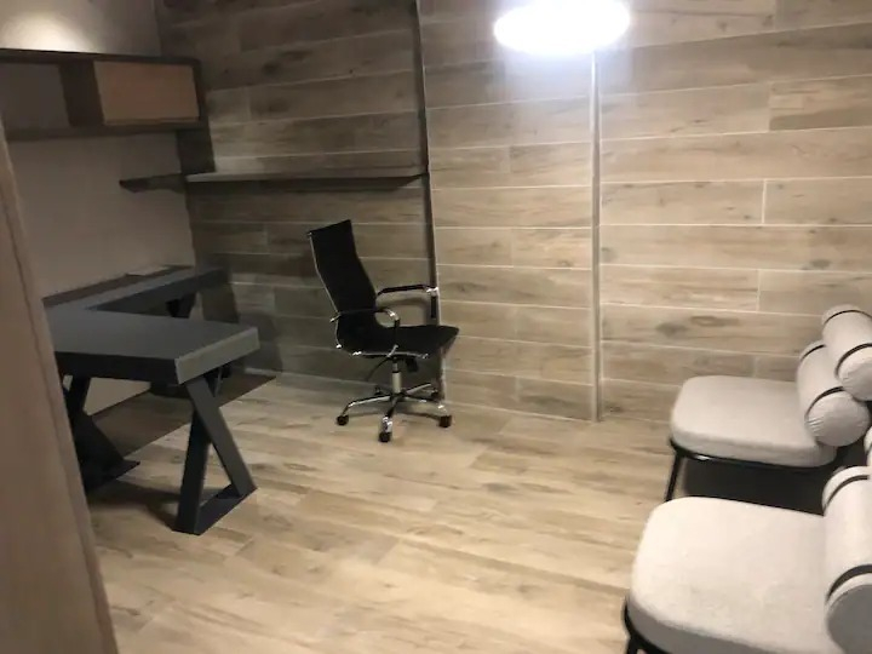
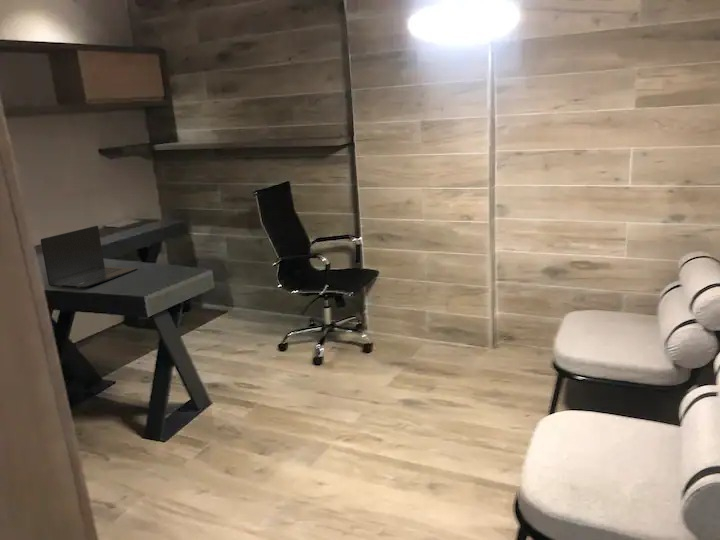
+ laptop [40,225,139,289]
